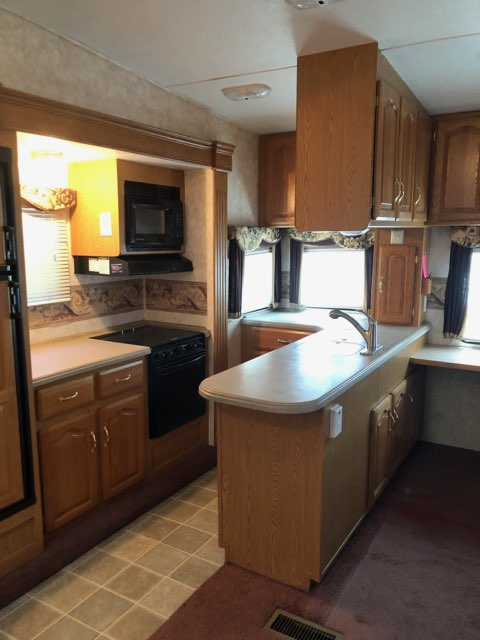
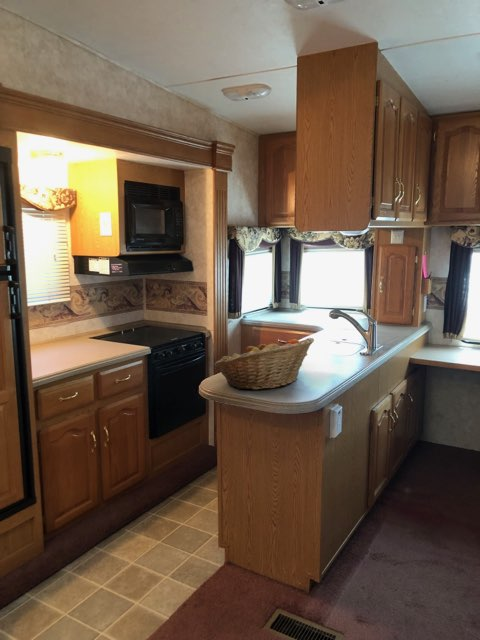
+ fruit basket [213,337,315,391]
